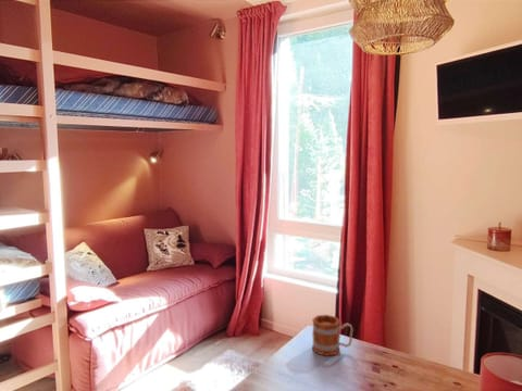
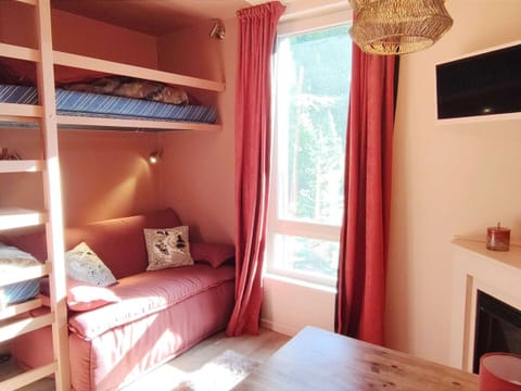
- mug [311,314,355,357]
